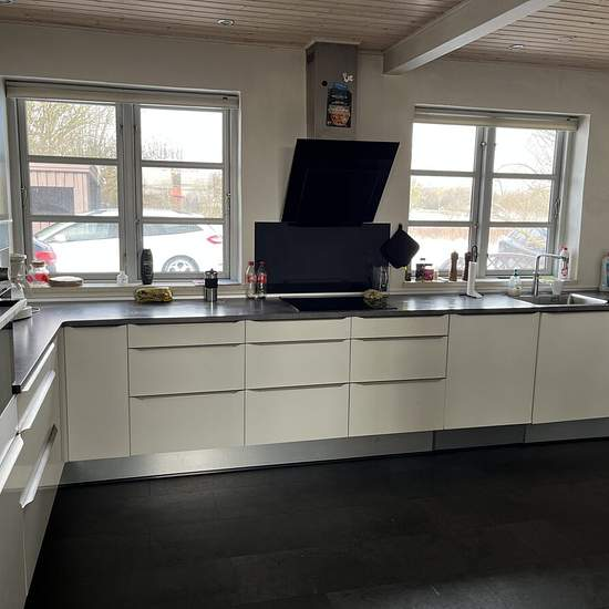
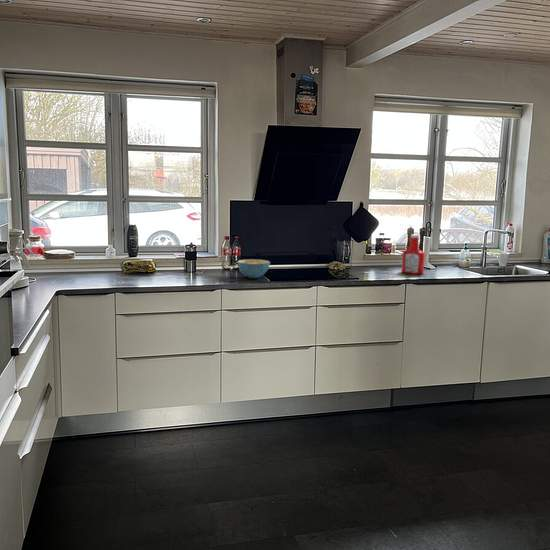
+ cereal bowl [236,258,271,279]
+ soap bottle [401,233,426,275]
